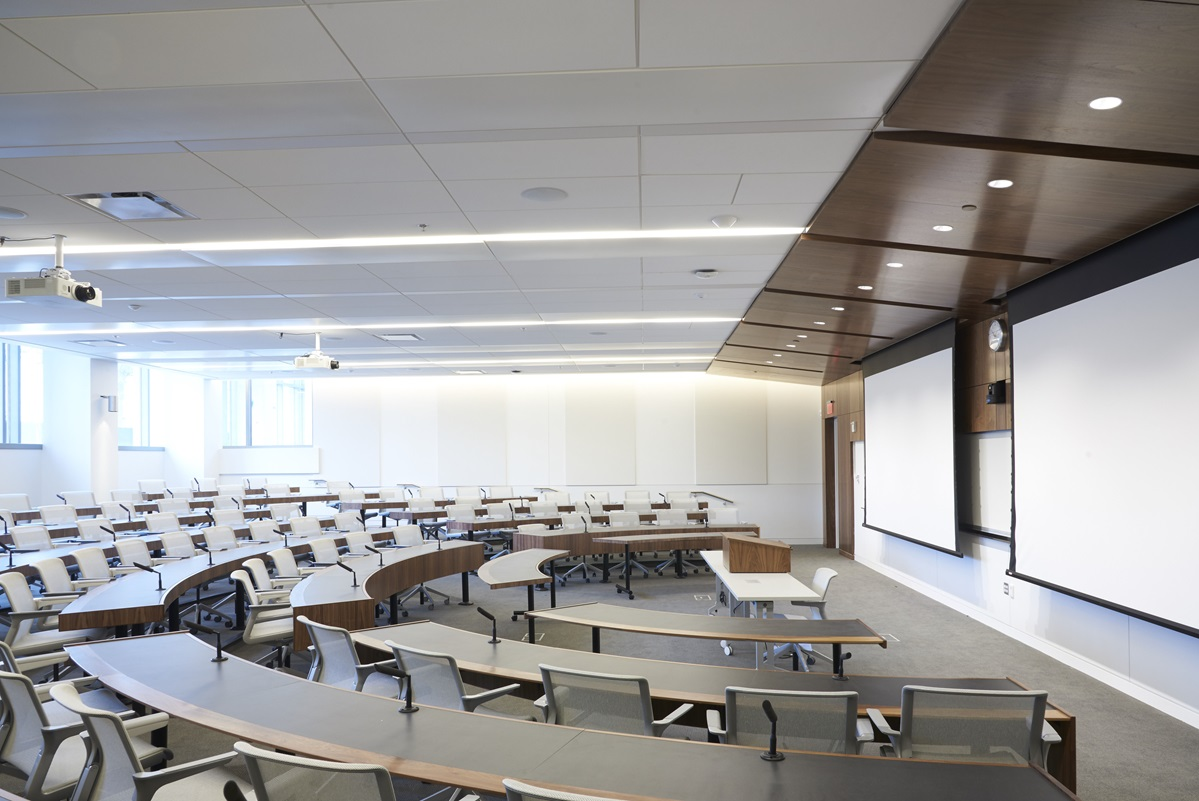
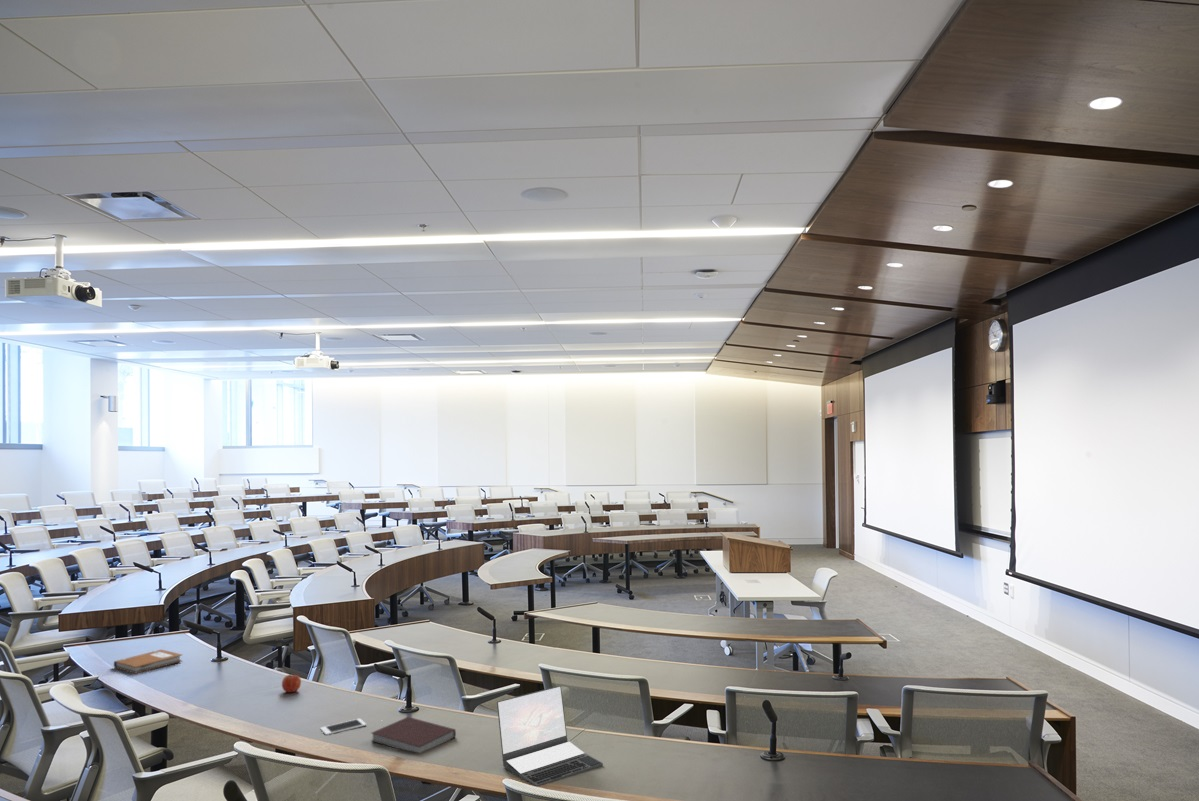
+ fruit [281,673,302,693]
+ notebook [370,716,457,754]
+ notebook [113,648,183,675]
+ cell phone [319,718,367,736]
+ laptop [496,685,604,787]
